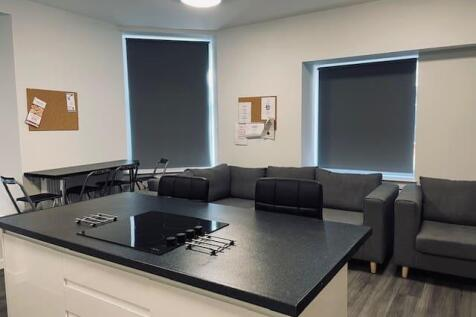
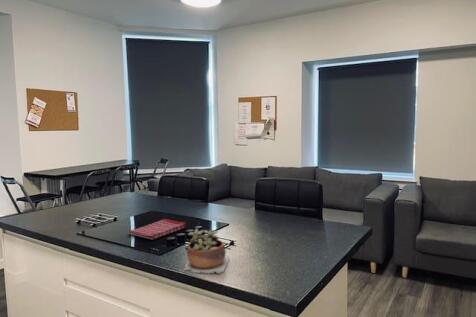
+ succulent plant [183,228,230,275]
+ dish towel [127,218,187,241]
